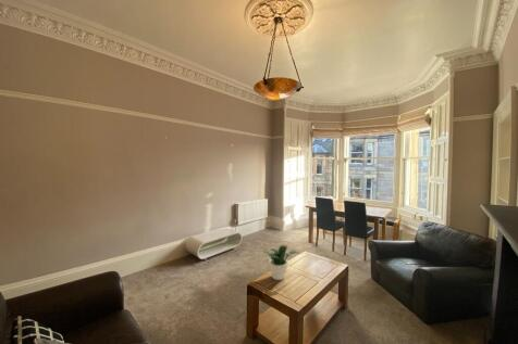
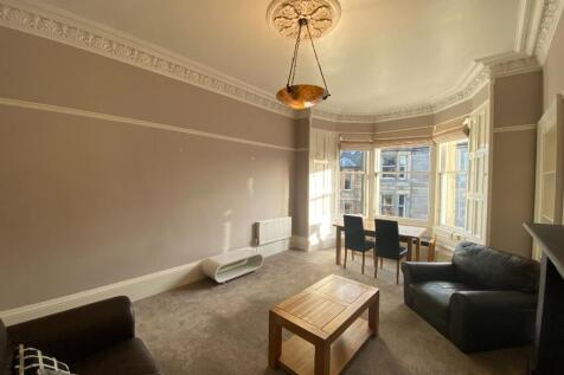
- potted plant [262,244,303,281]
